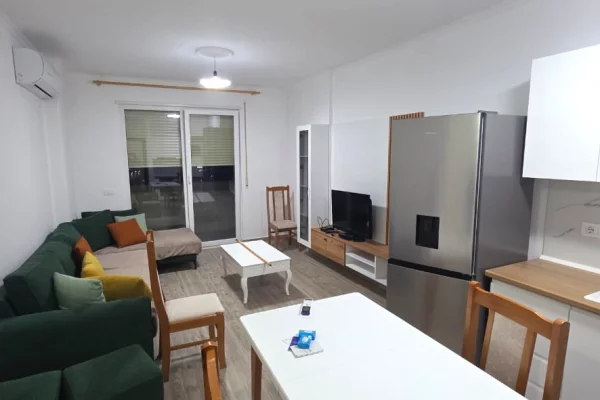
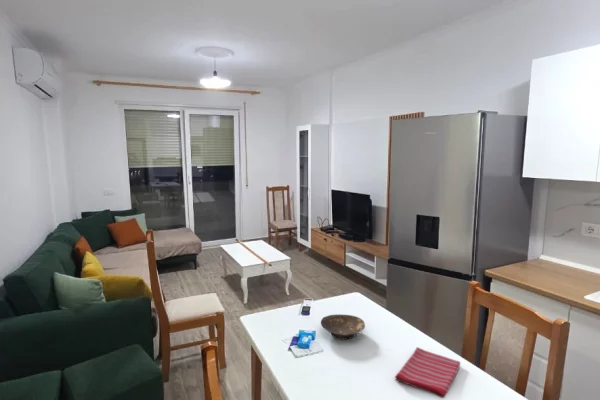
+ dish towel [394,346,461,399]
+ bowl [320,314,366,341]
